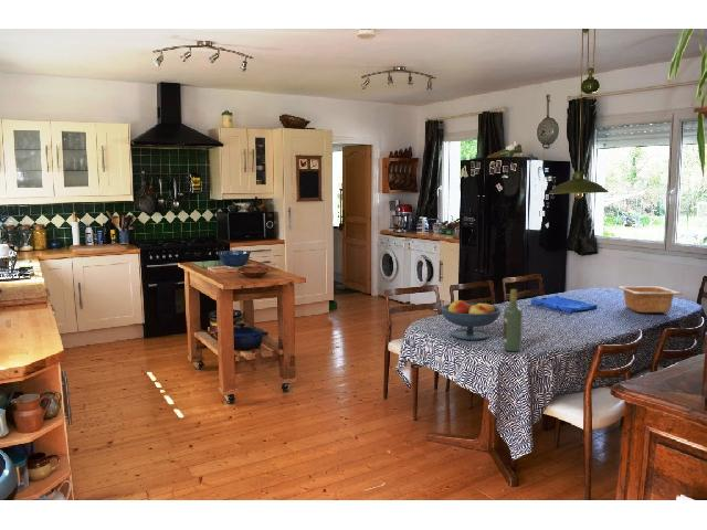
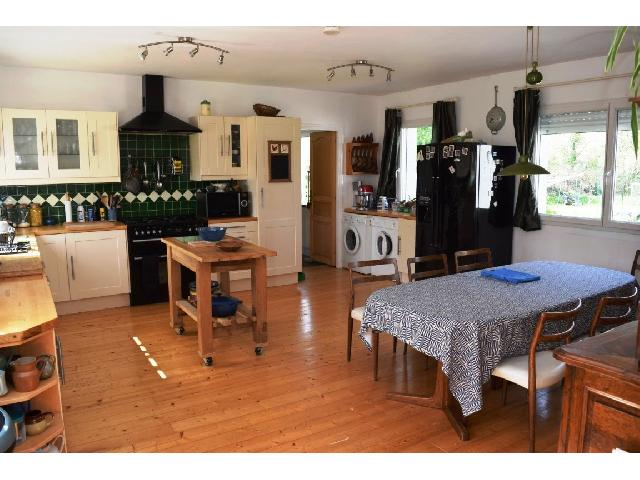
- wine bottle [503,288,524,352]
- fruit bowl [440,299,503,341]
- serving bowl [615,286,683,314]
